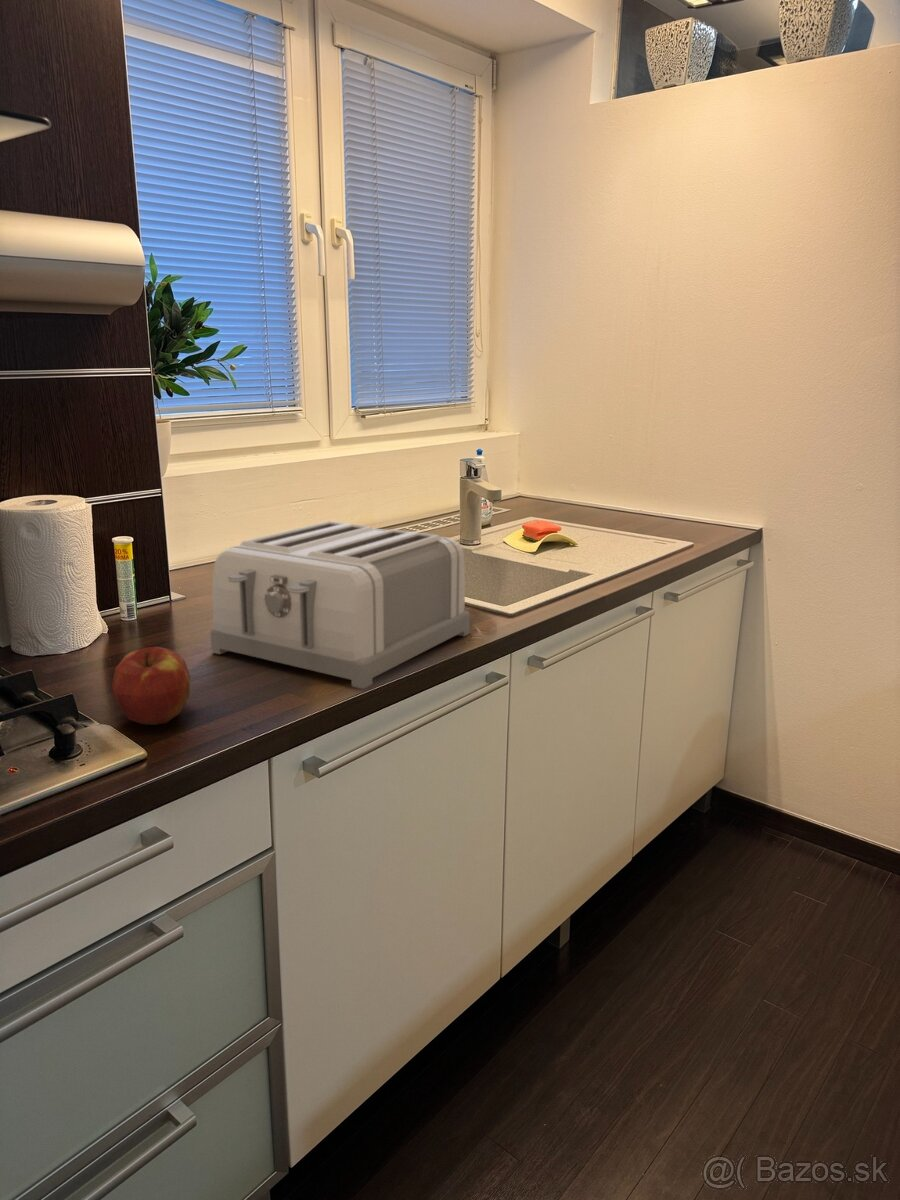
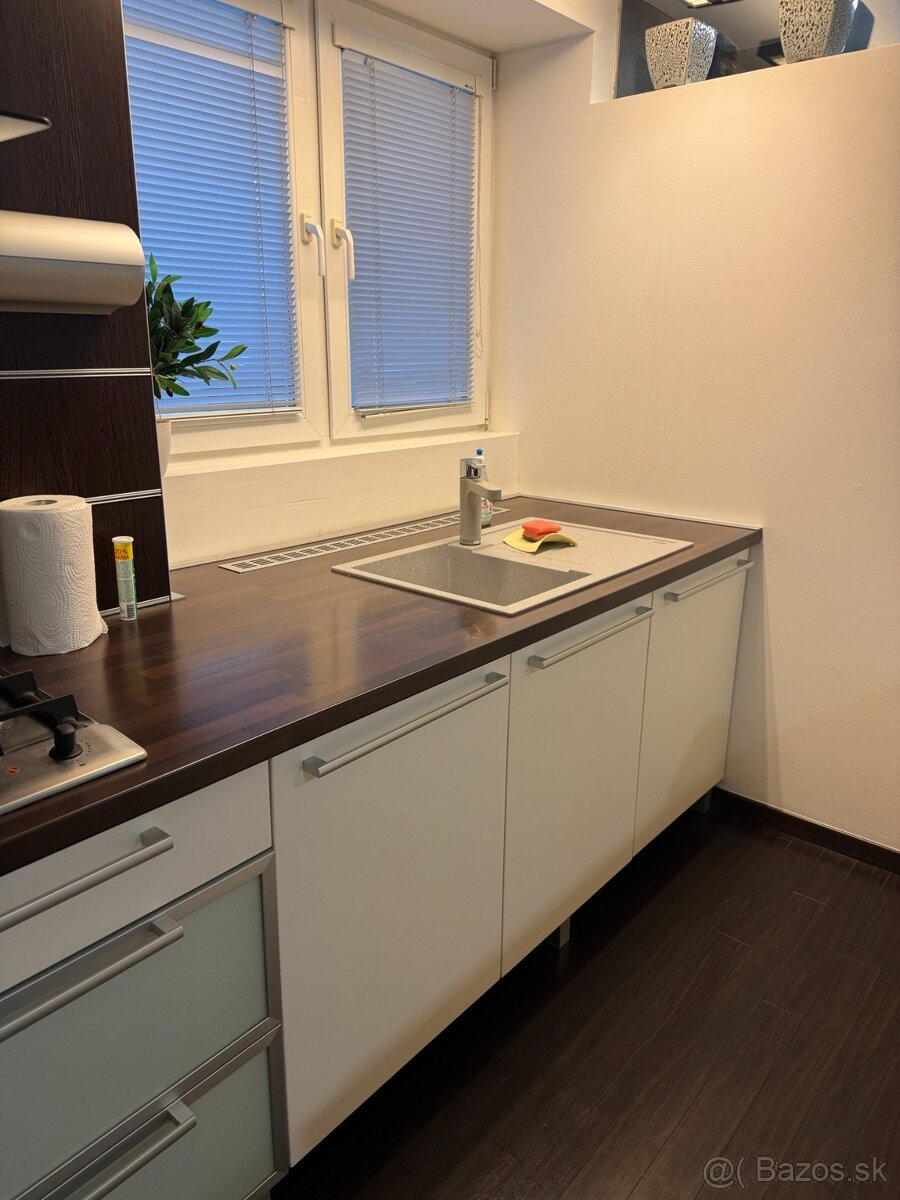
- apple [111,646,192,726]
- toaster [209,520,471,689]
